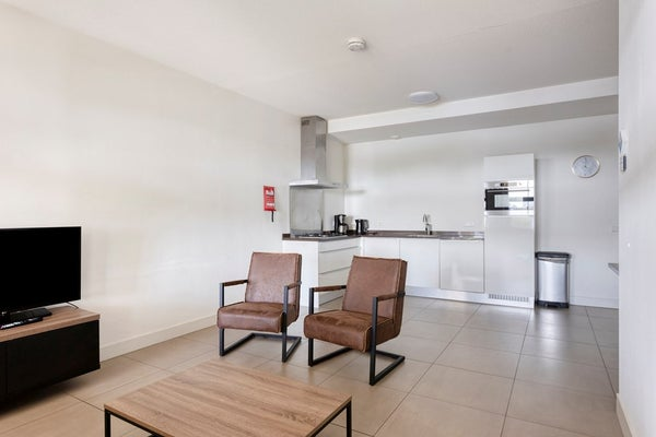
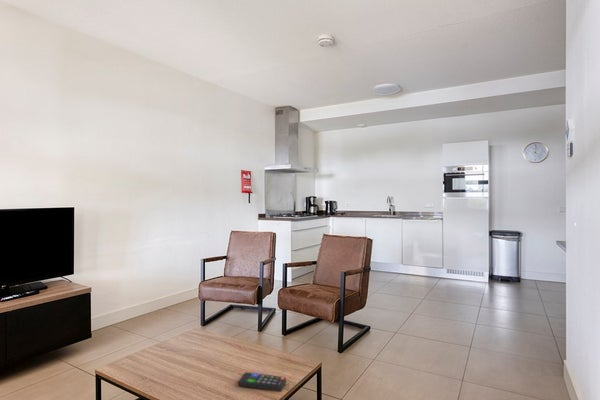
+ remote control [238,371,287,392]
